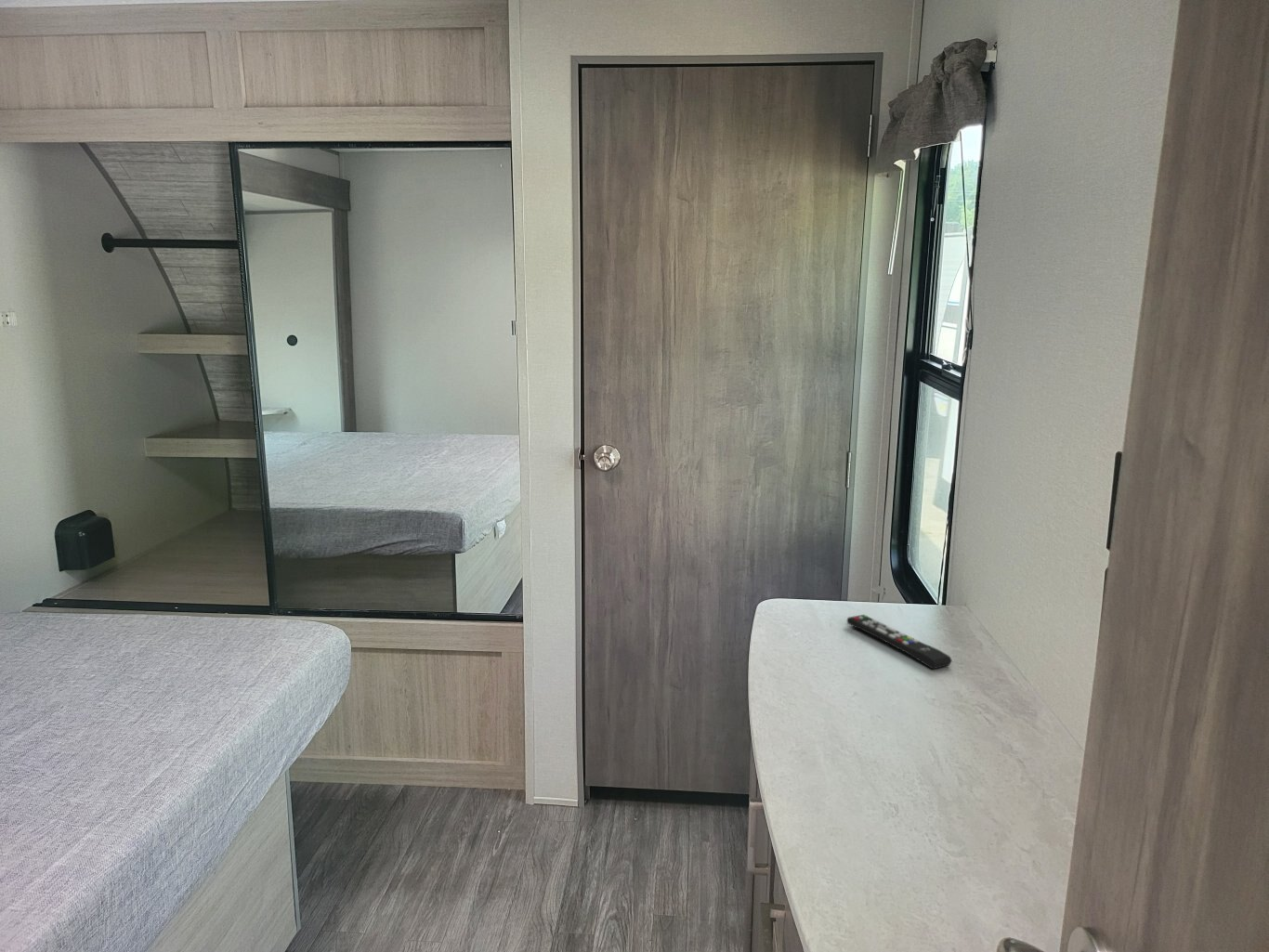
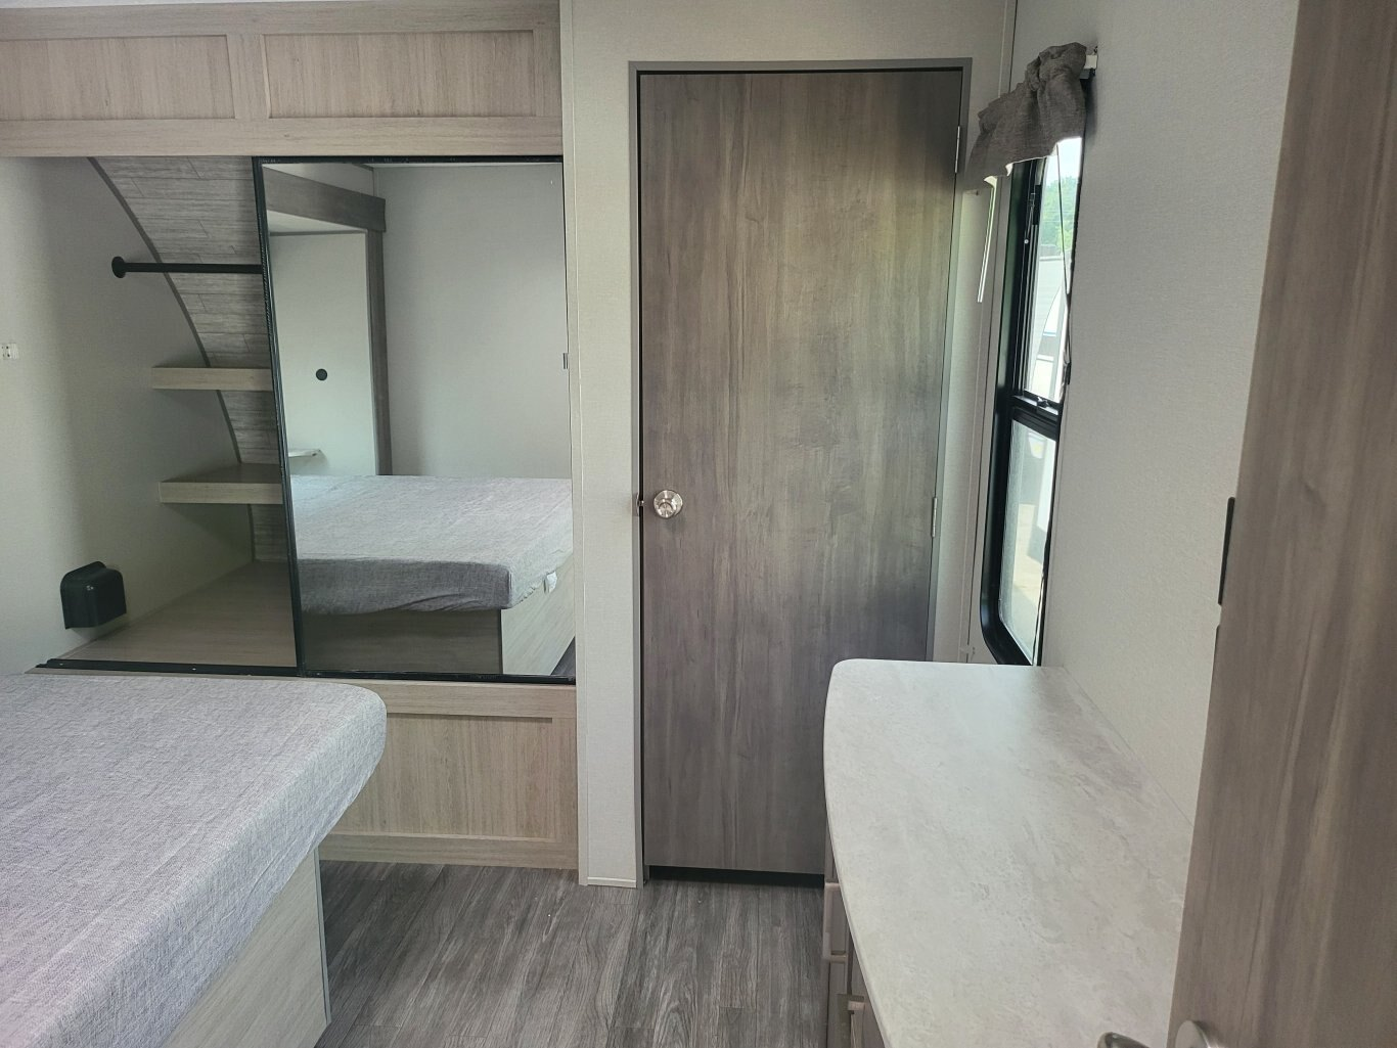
- remote control [846,614,953,670]
